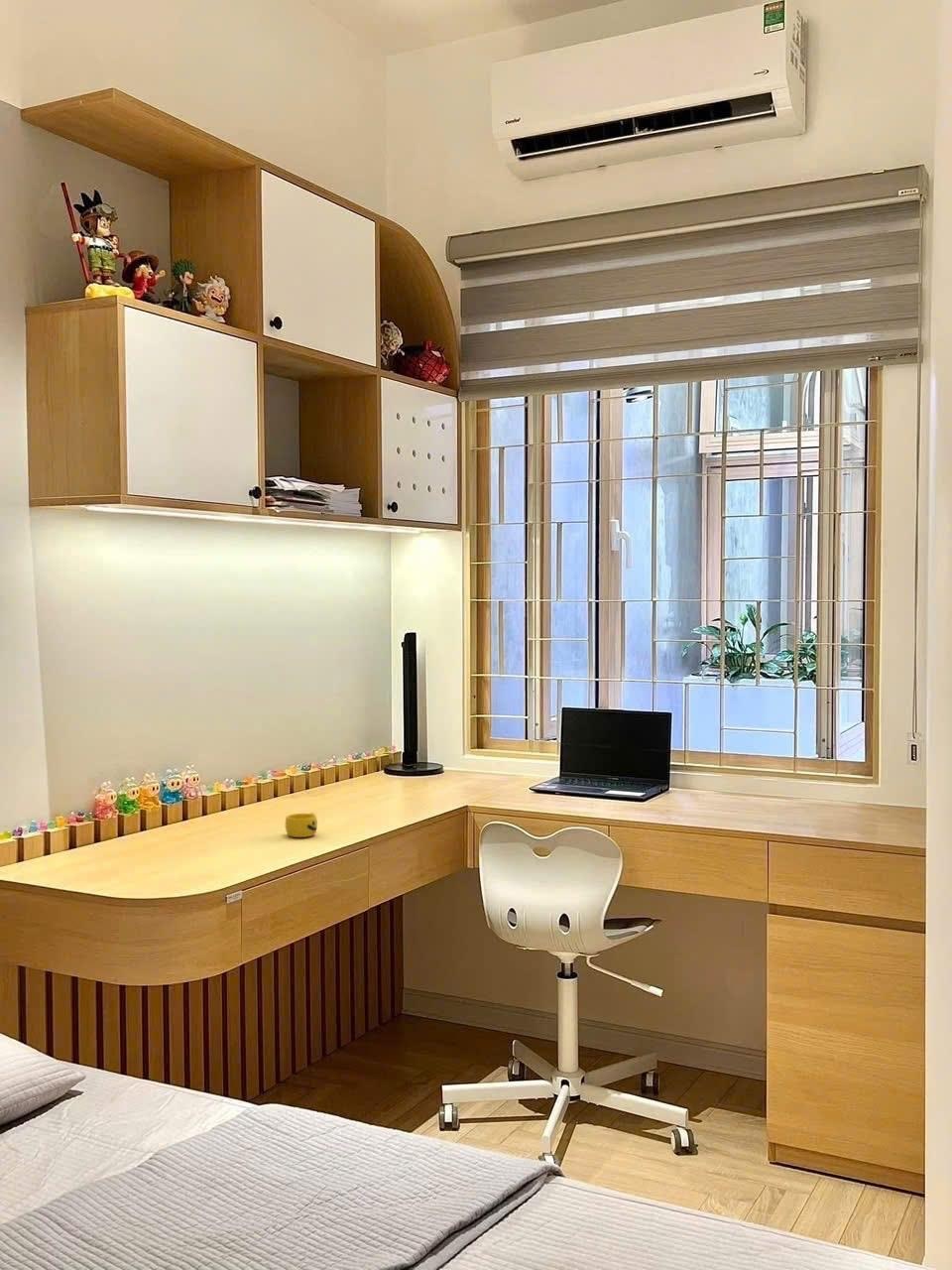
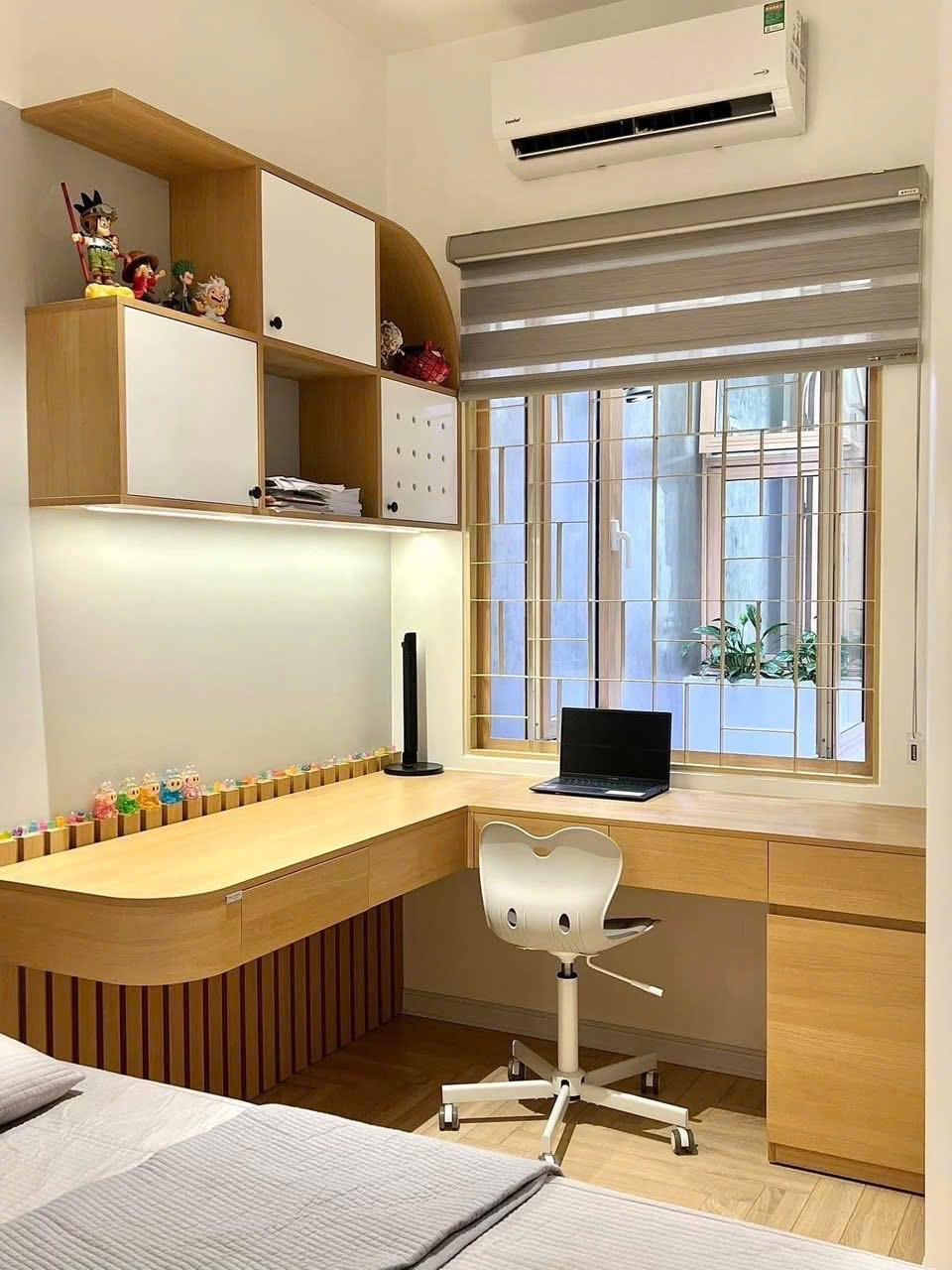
- cup [285,812,318,838]
